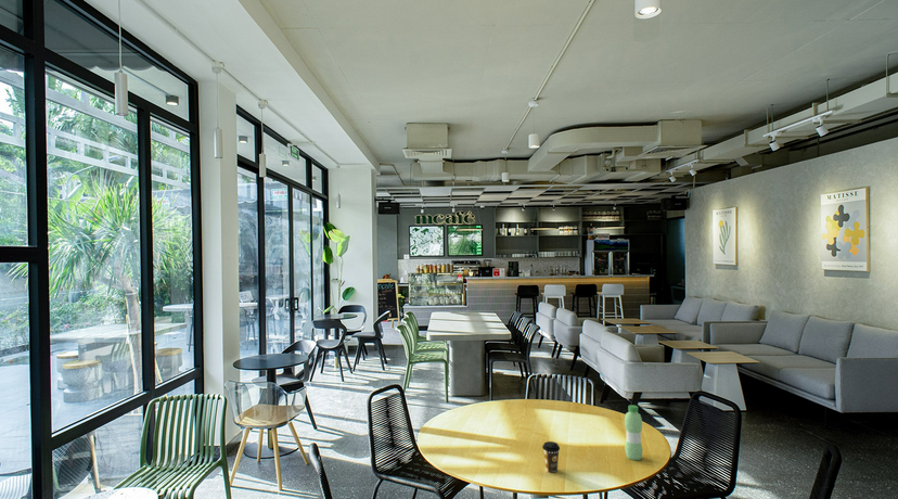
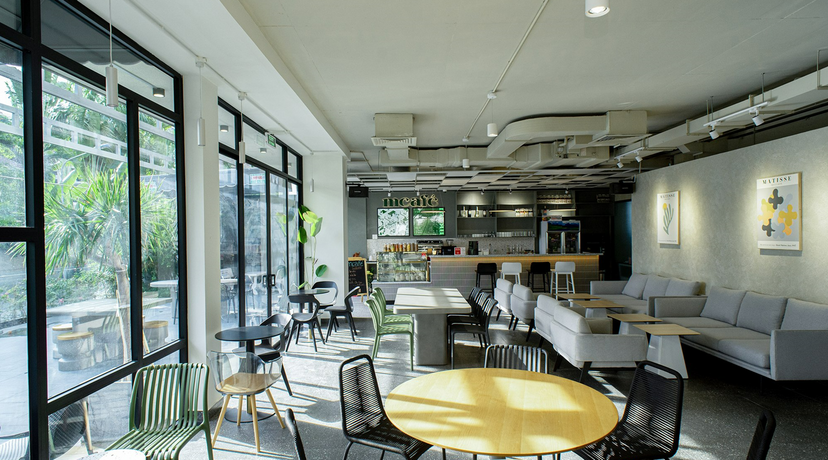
- coffee cup [541,440,561,474]
- water bottle [624,404,643,461]
